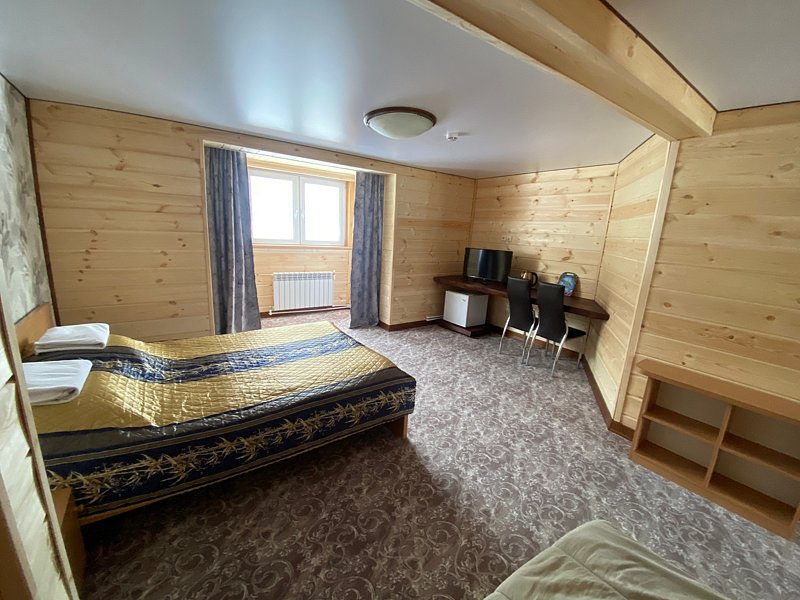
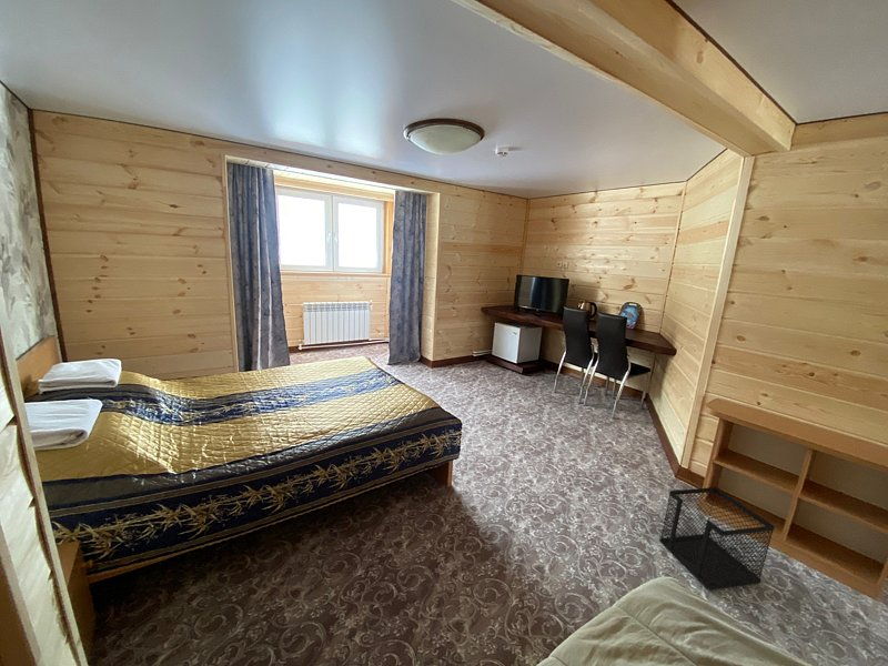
+ wastebasket [658,486,776,591]
